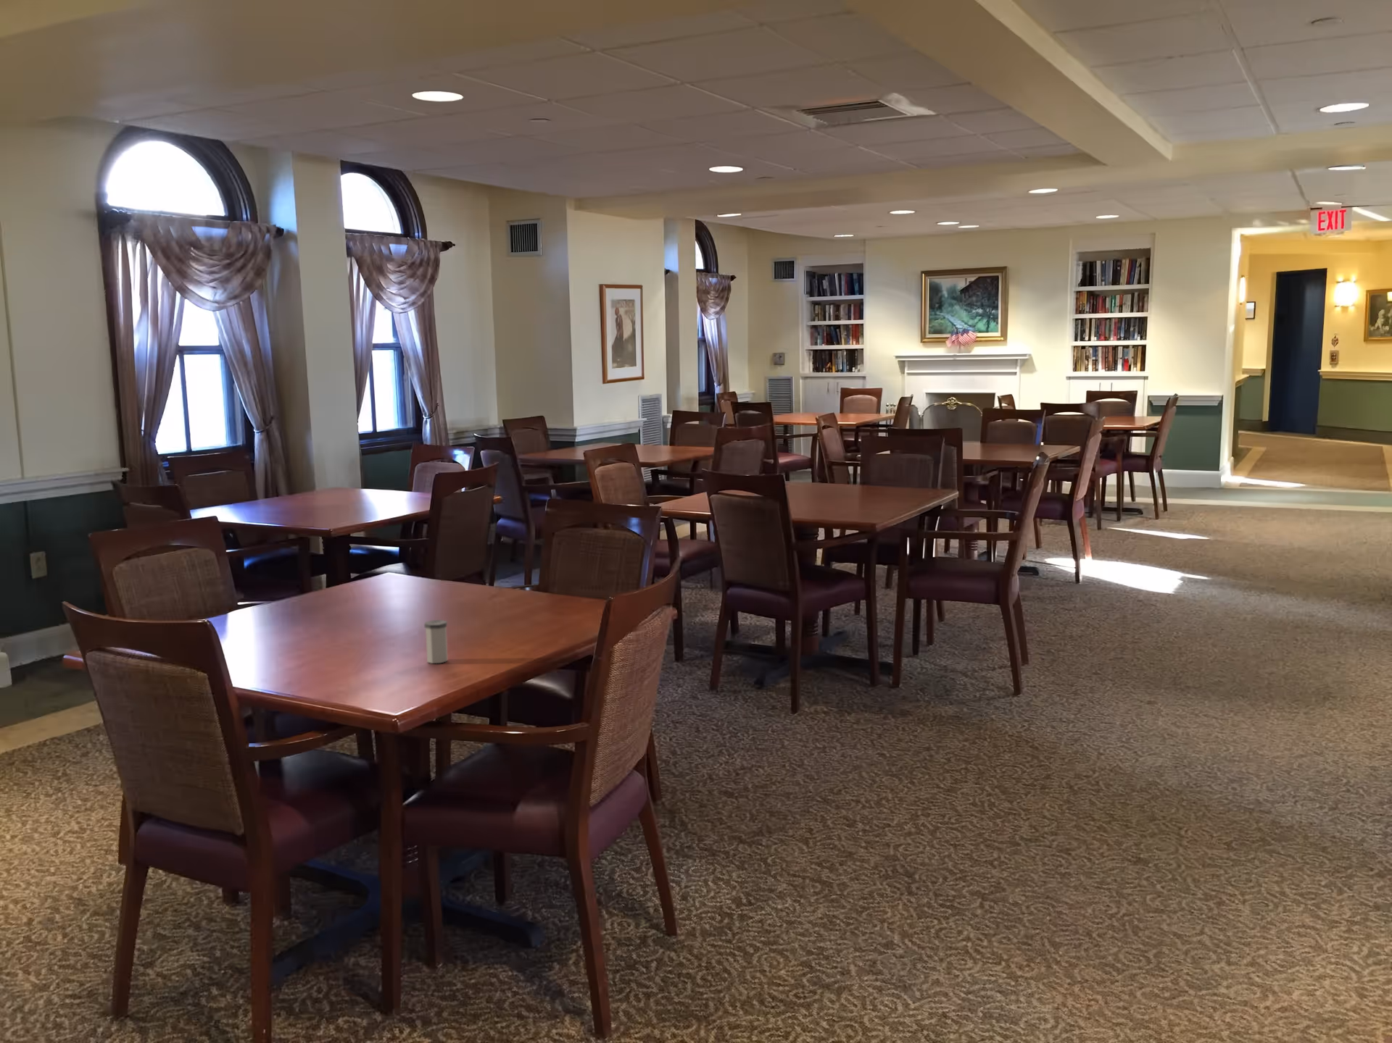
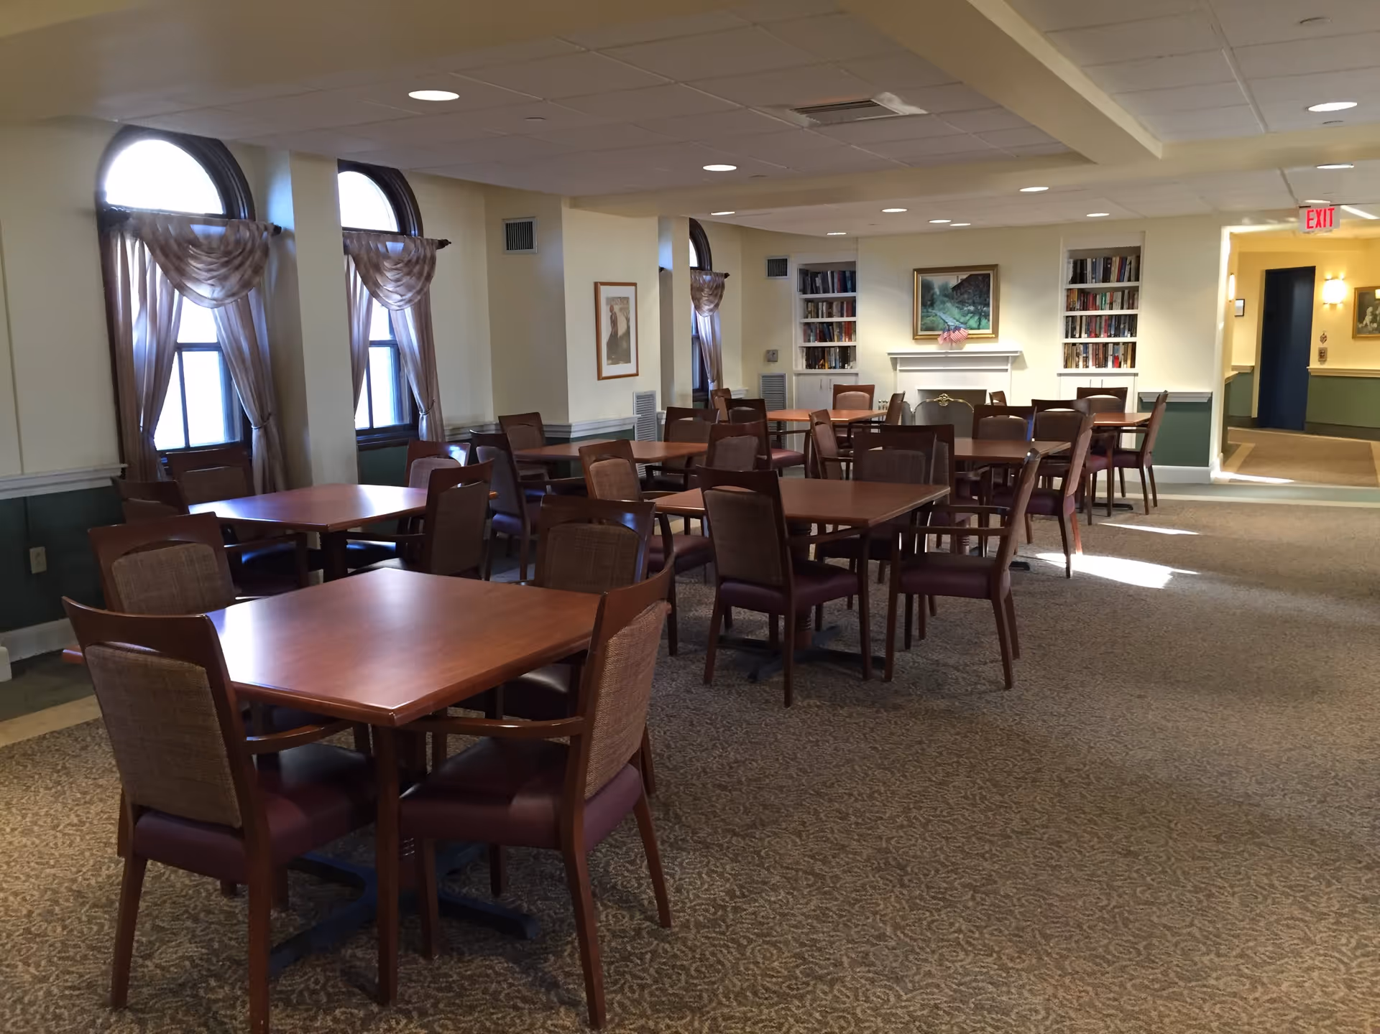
- salt shaker [423,619,448,664]
